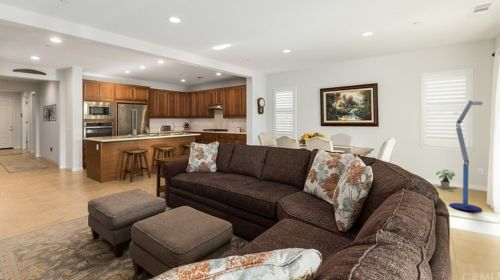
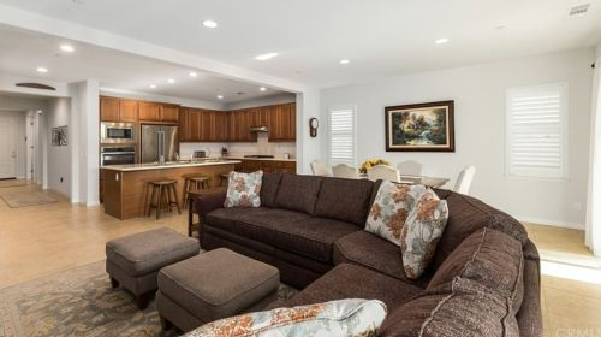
- floor lamp [448,99,484,213]
- potted plant [435,169,456,189]
